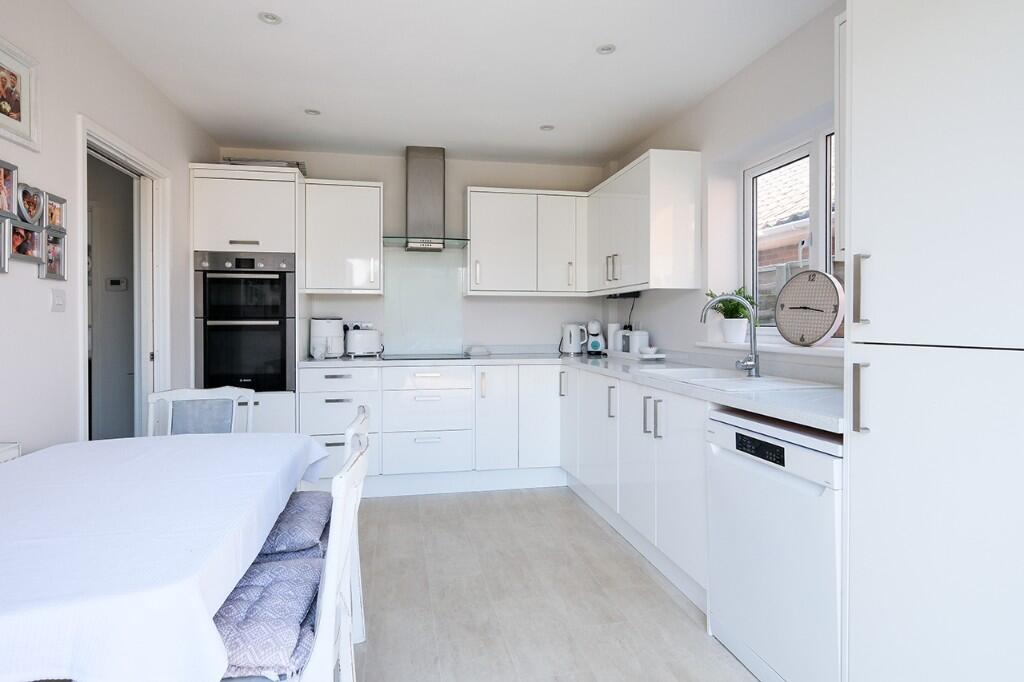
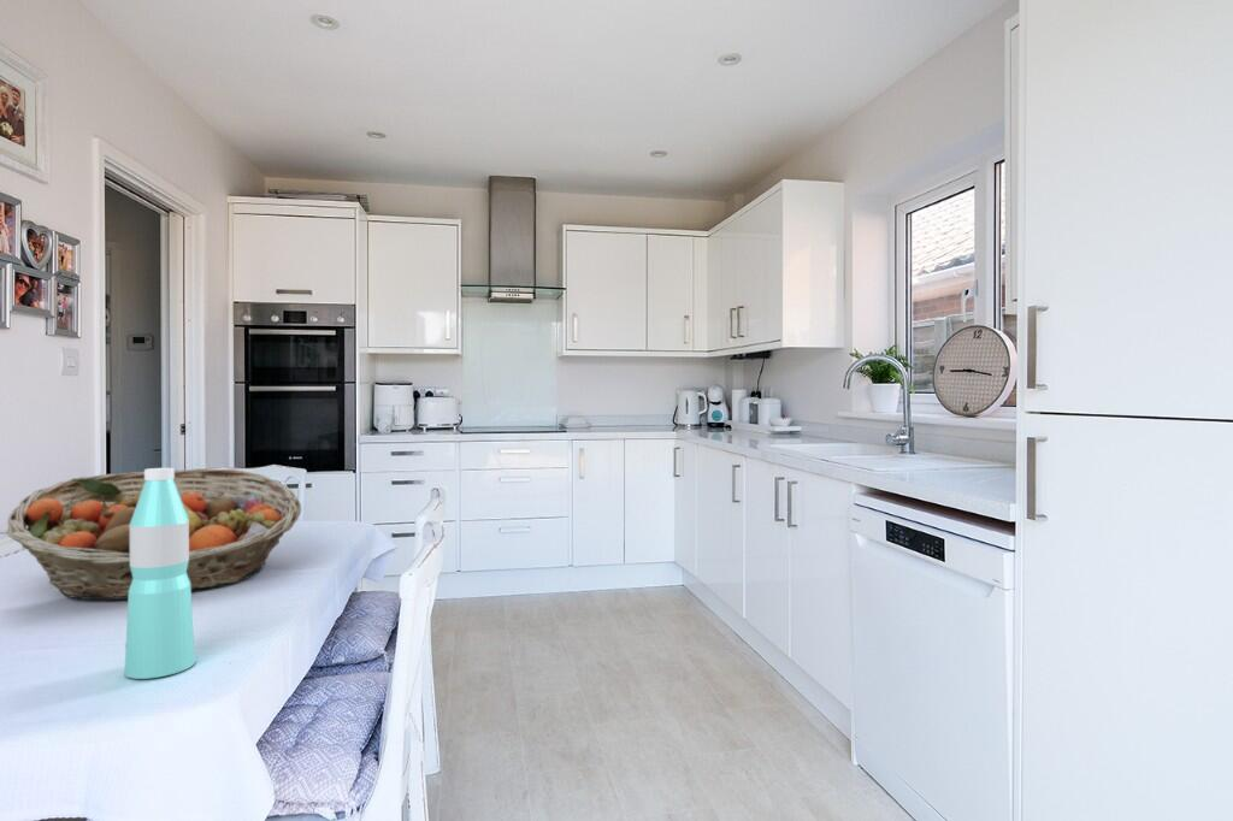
+ fruit basket [6,467,302,601]
+ water bottle [123,467,196,680]
